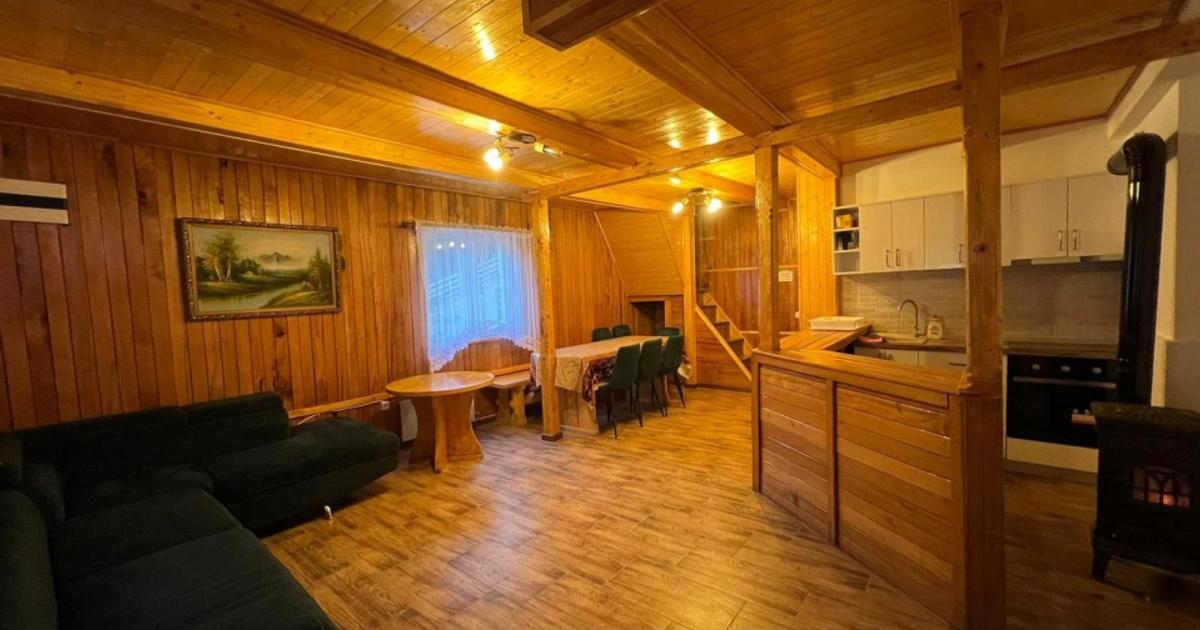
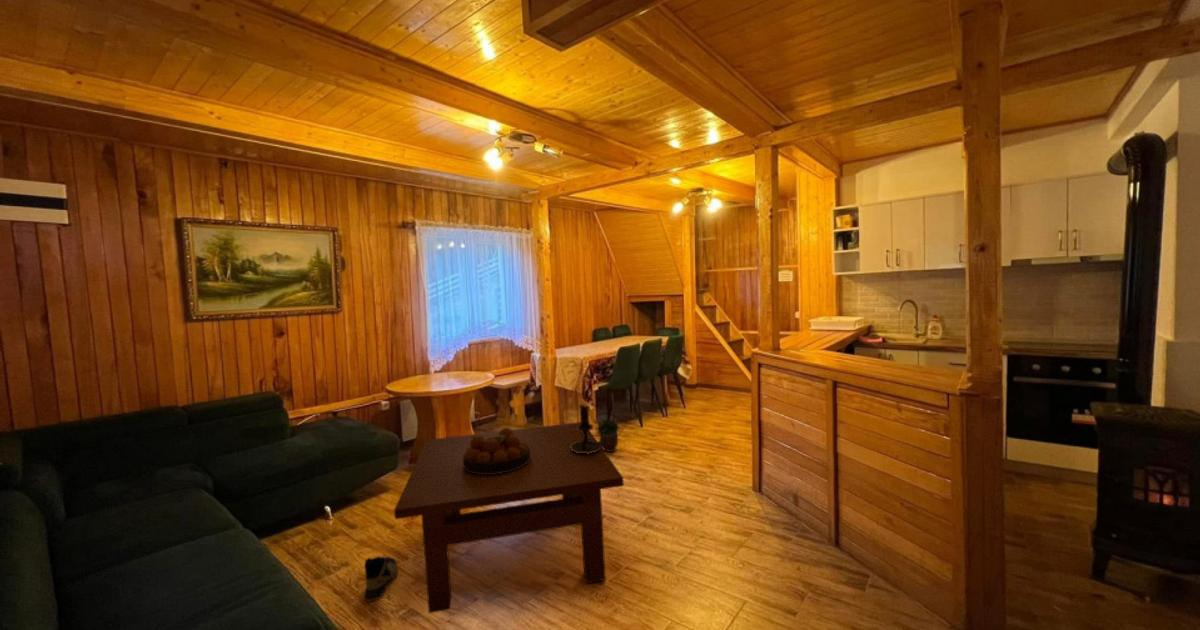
+ table [393,421,625,614]
+ sneaker [363,556,399,602]
+ candle holder [570,404,602,454]
+ potted plant [594,416,622,453]
+ fruit bowl [463,427,530,474]
